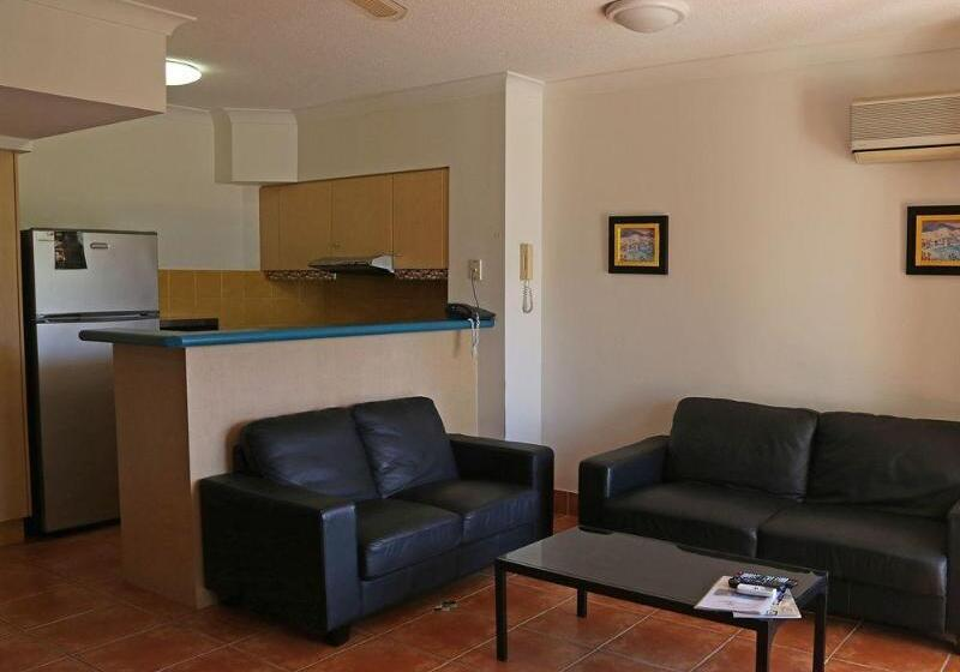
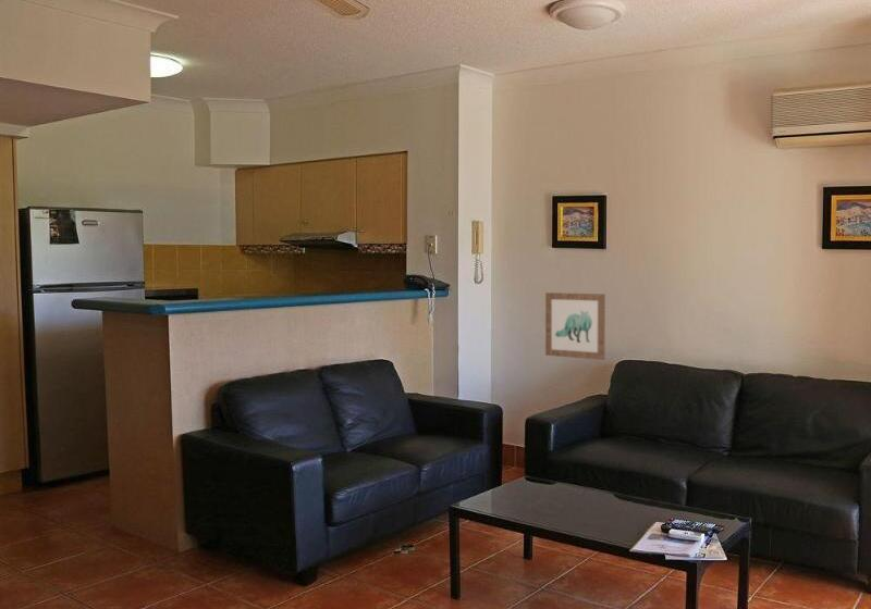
+ wall art [544,291,606,361]
